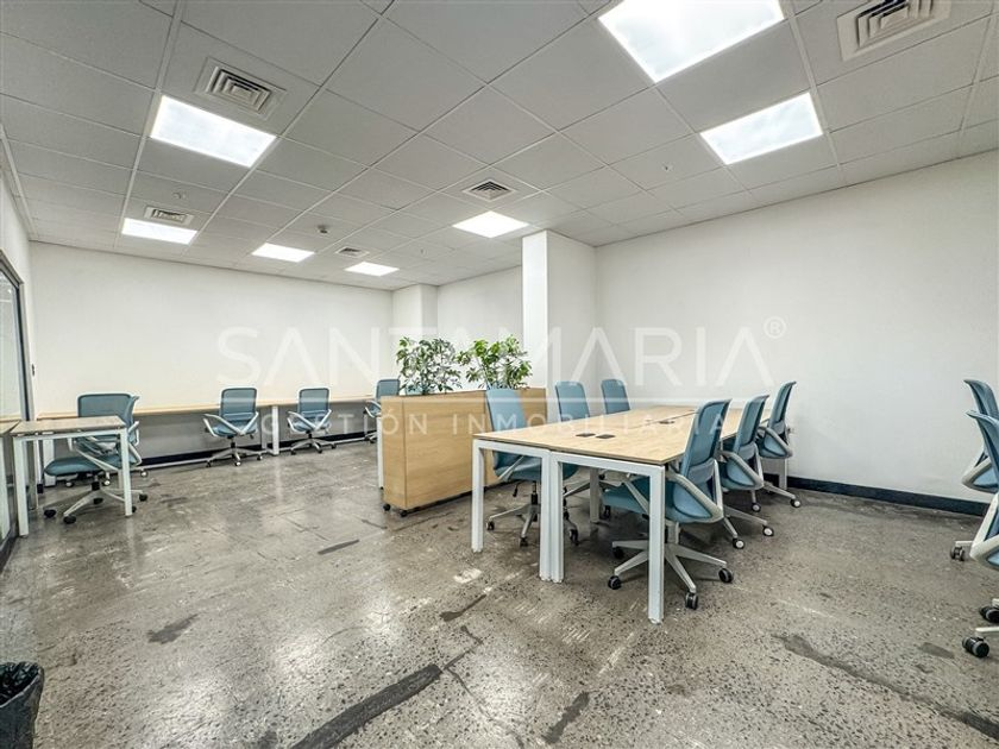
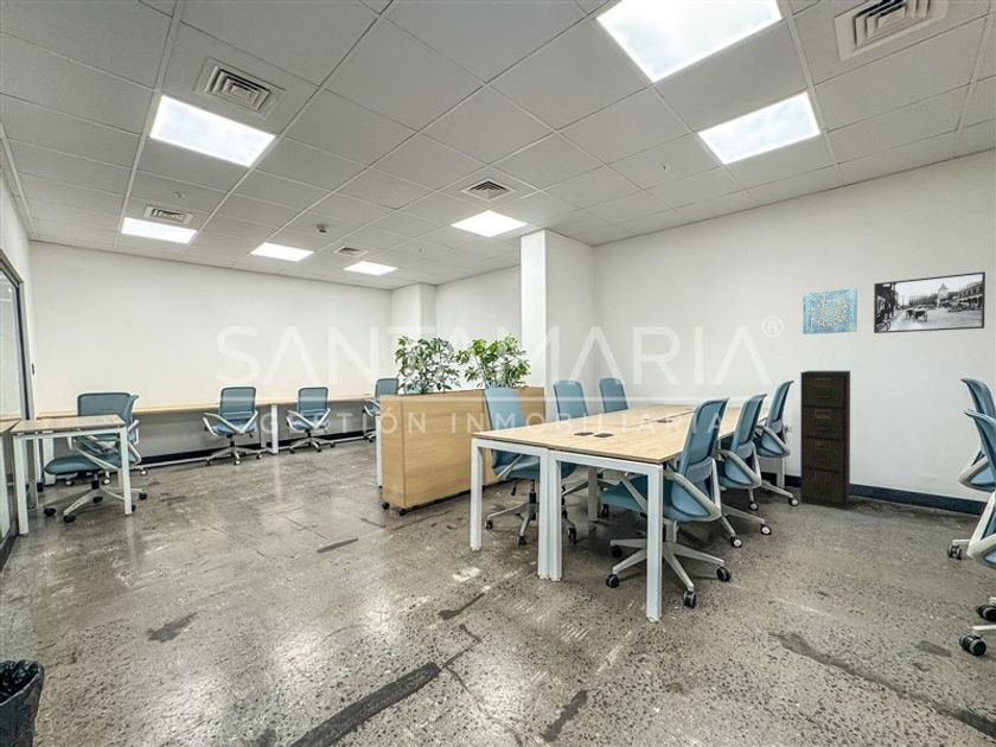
+ filing cabinet [799,370,851,511]
+ wall art [802,287,858,336]
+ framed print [873,270,987,334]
